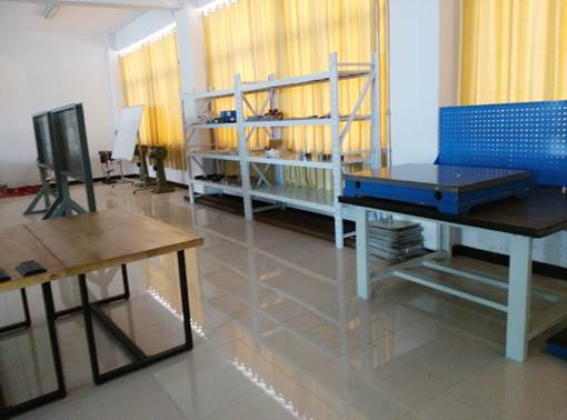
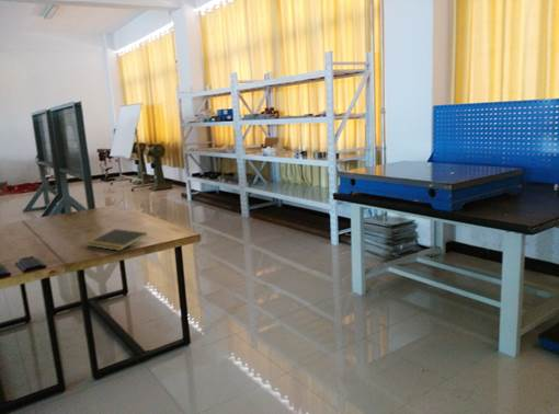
+ notepad [87,228,148,252]
